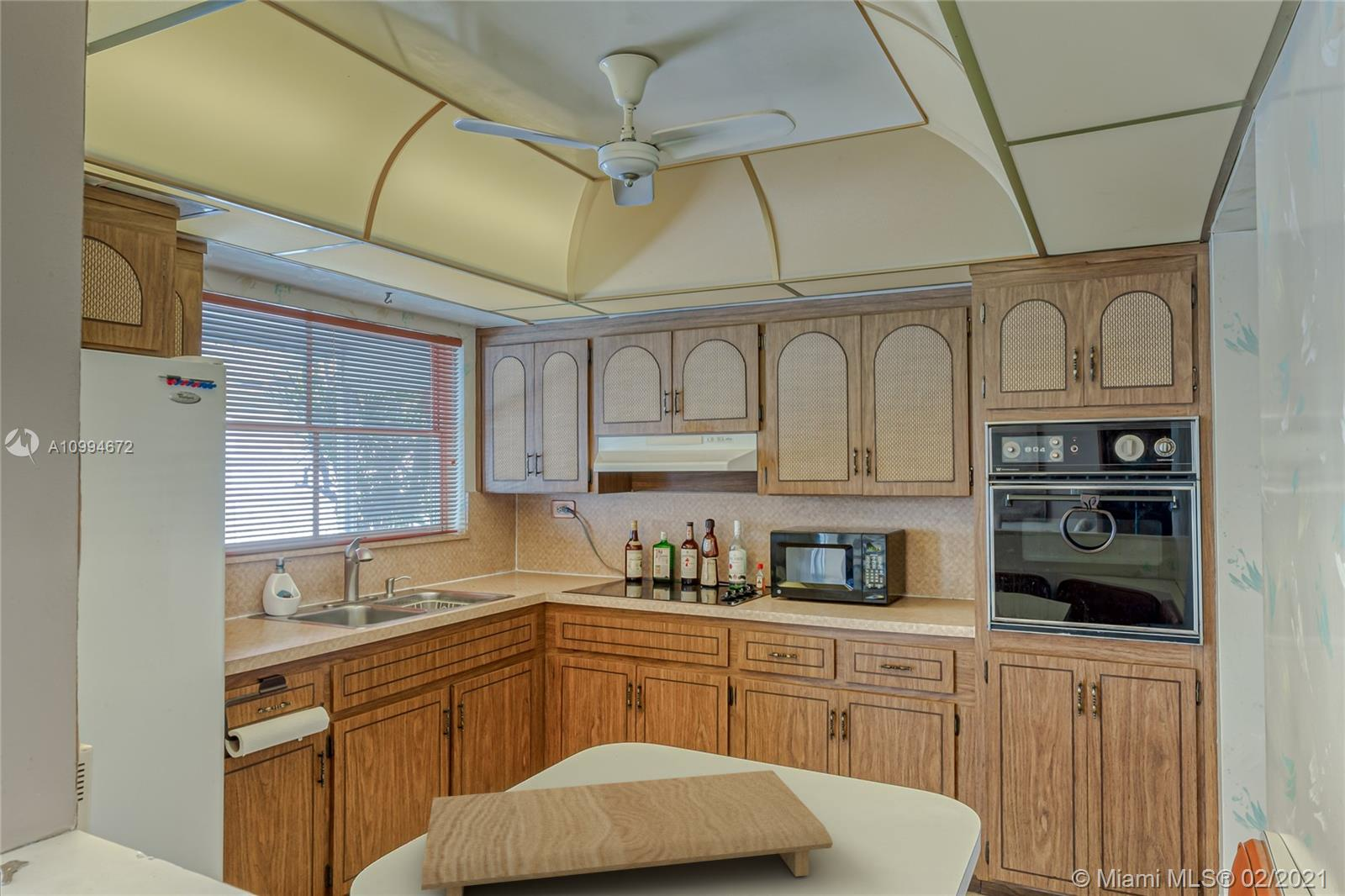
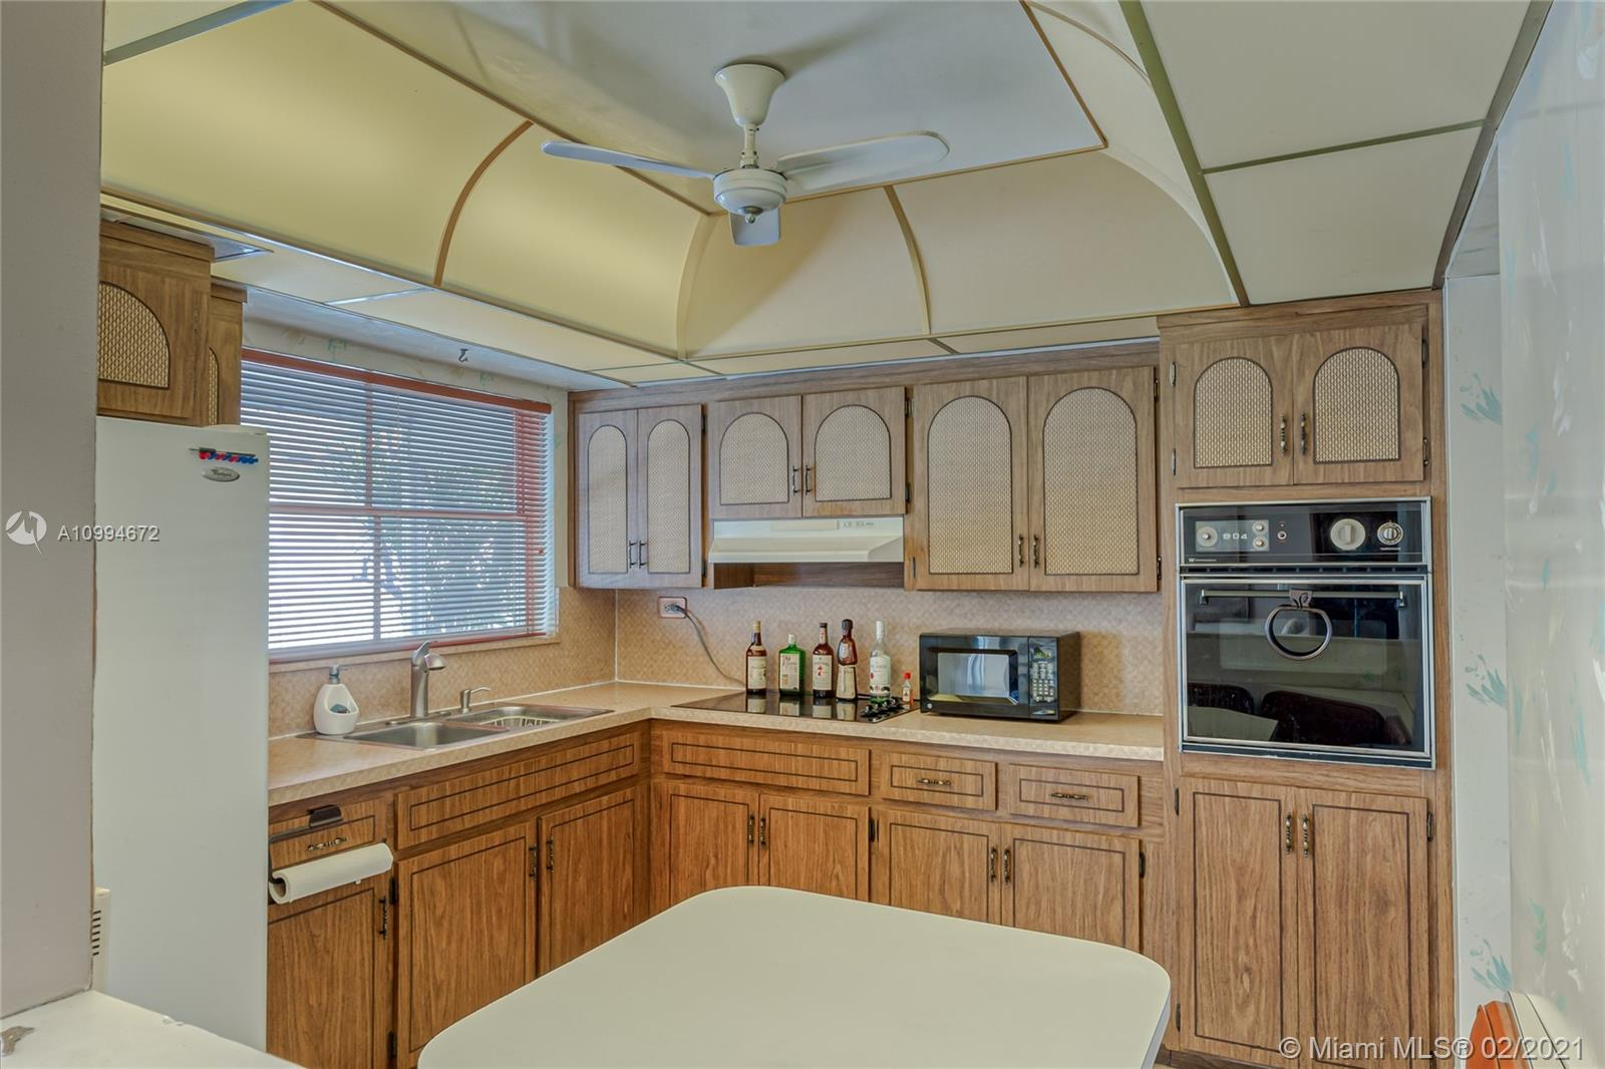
- cutting board [420,769,834,896]
